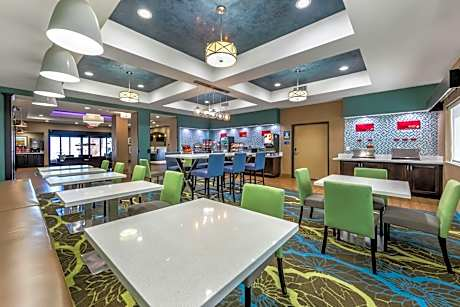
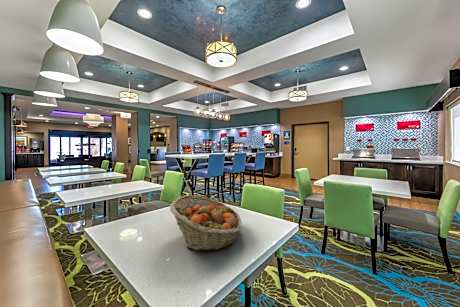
+ fruit basket [169,194,243,252]
